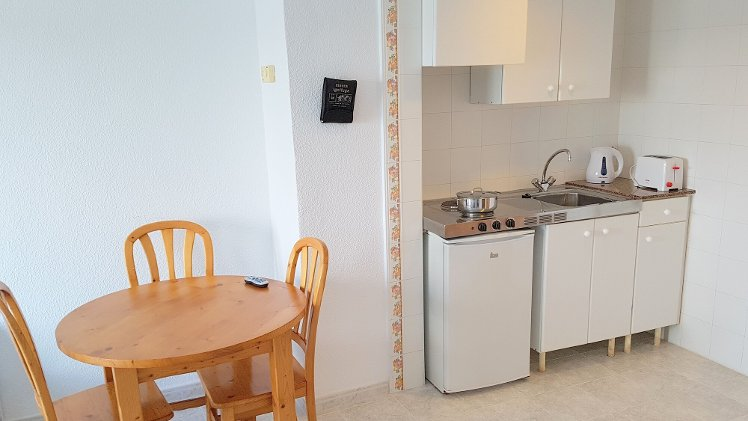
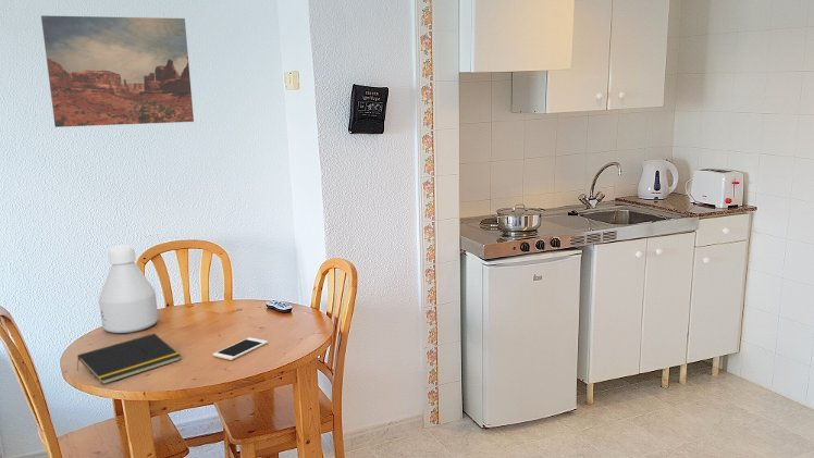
+ bottle [98,244,159,334]
+ wall art [40,14,195,128]
+ notepad [76,333,182,386]
+ cell phone [212,336,269,361]
